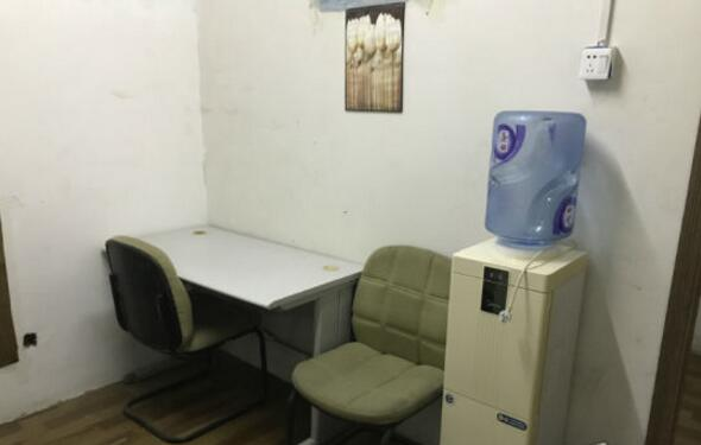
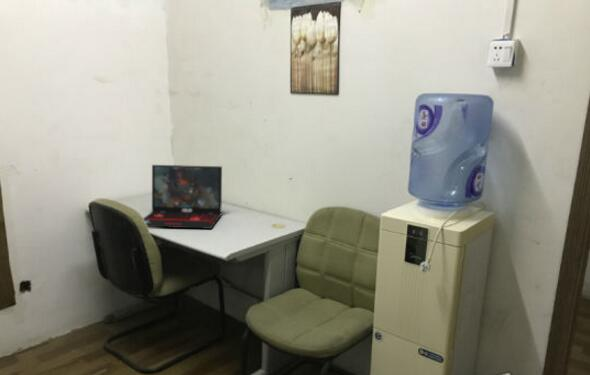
+ laptop [142,164,223,230]
